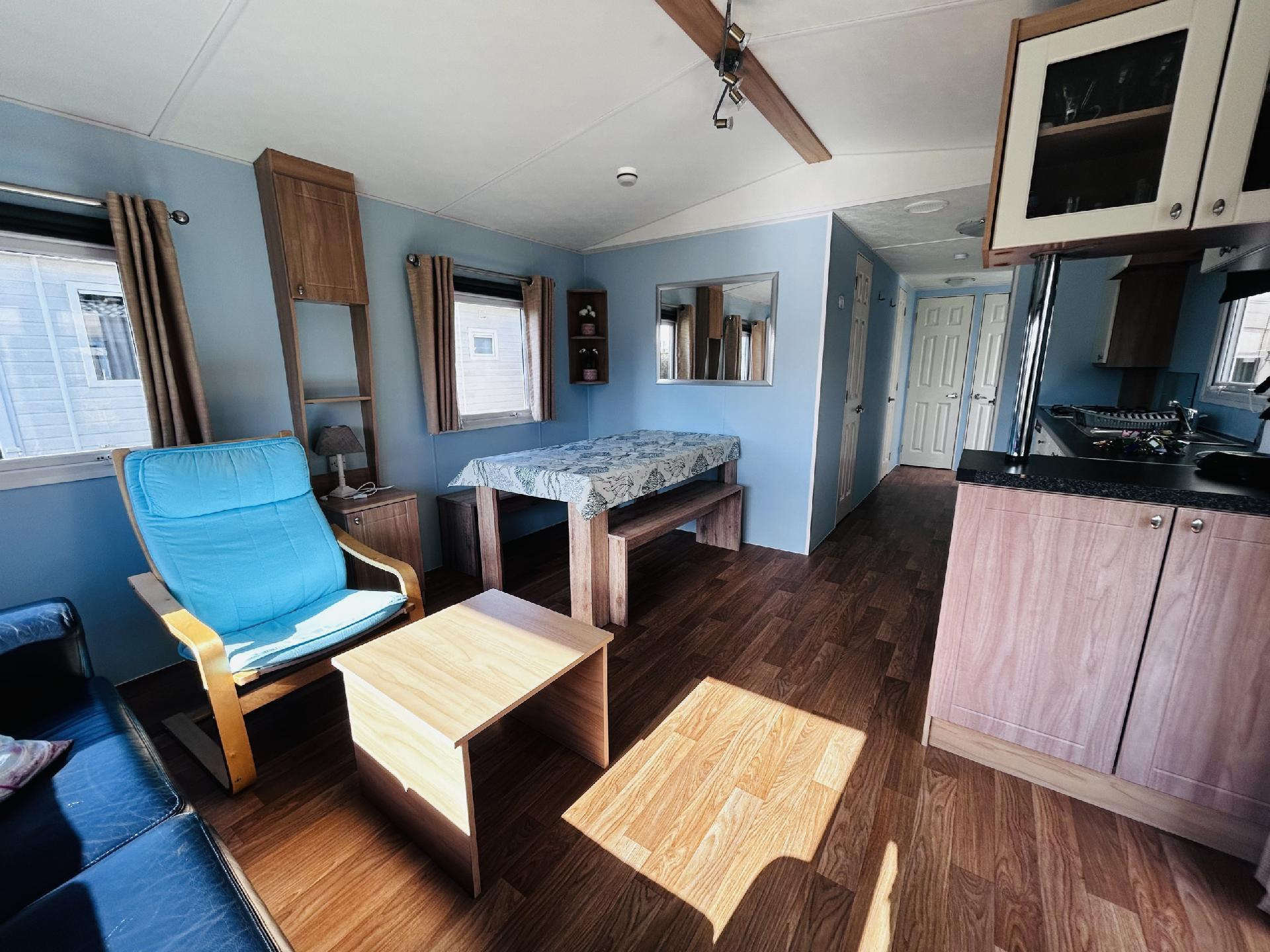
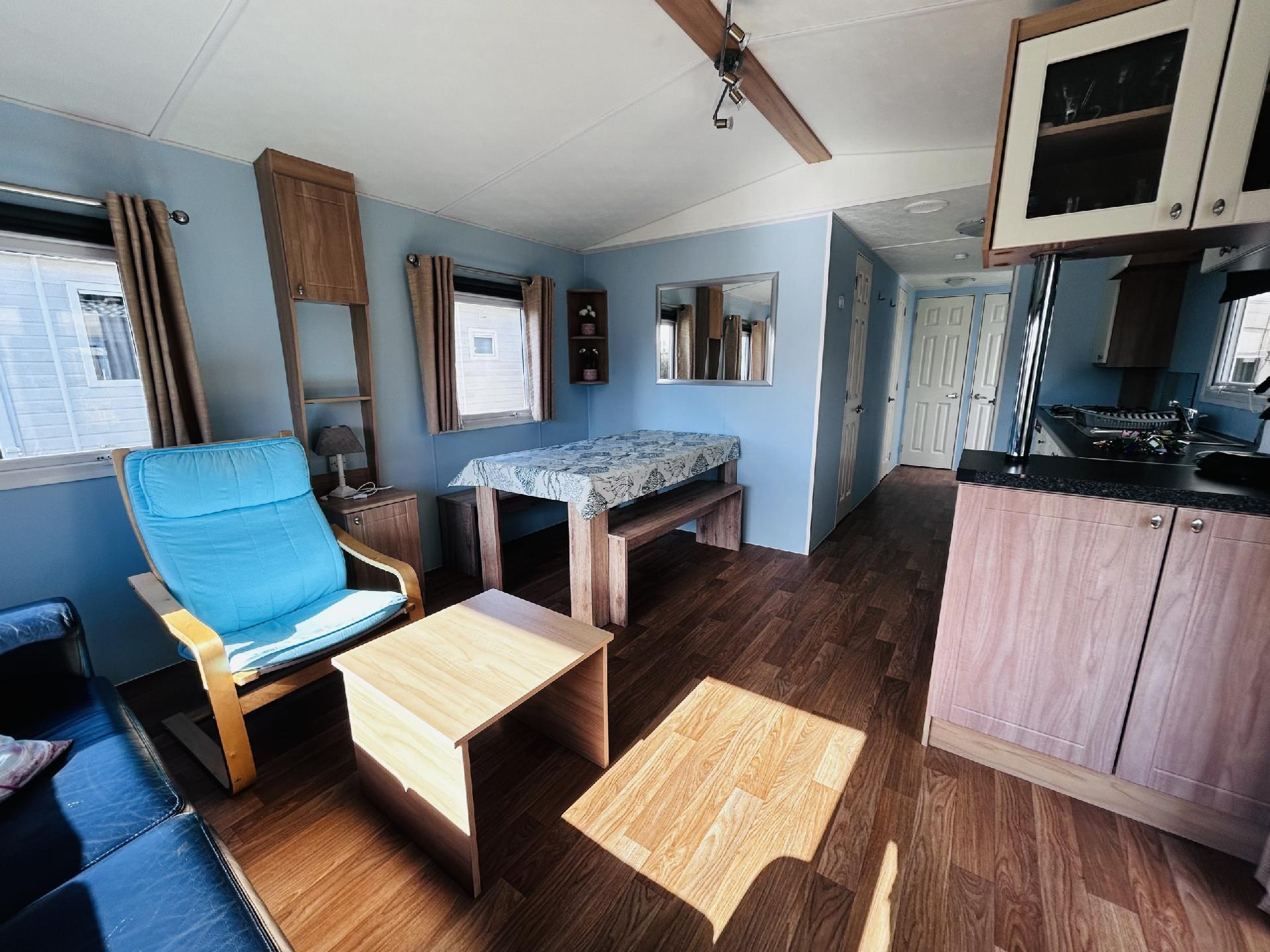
- smoke detector [616,166,638,188]
